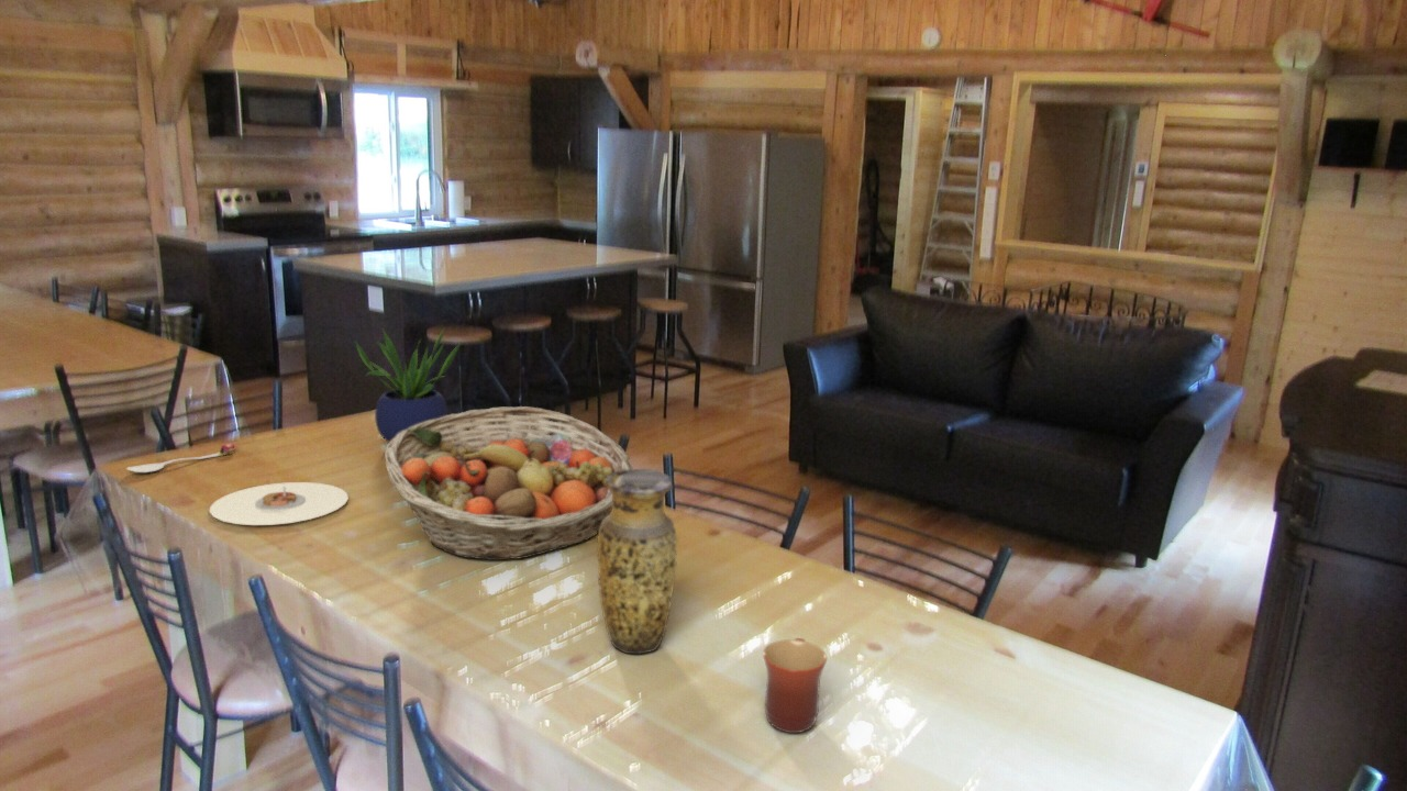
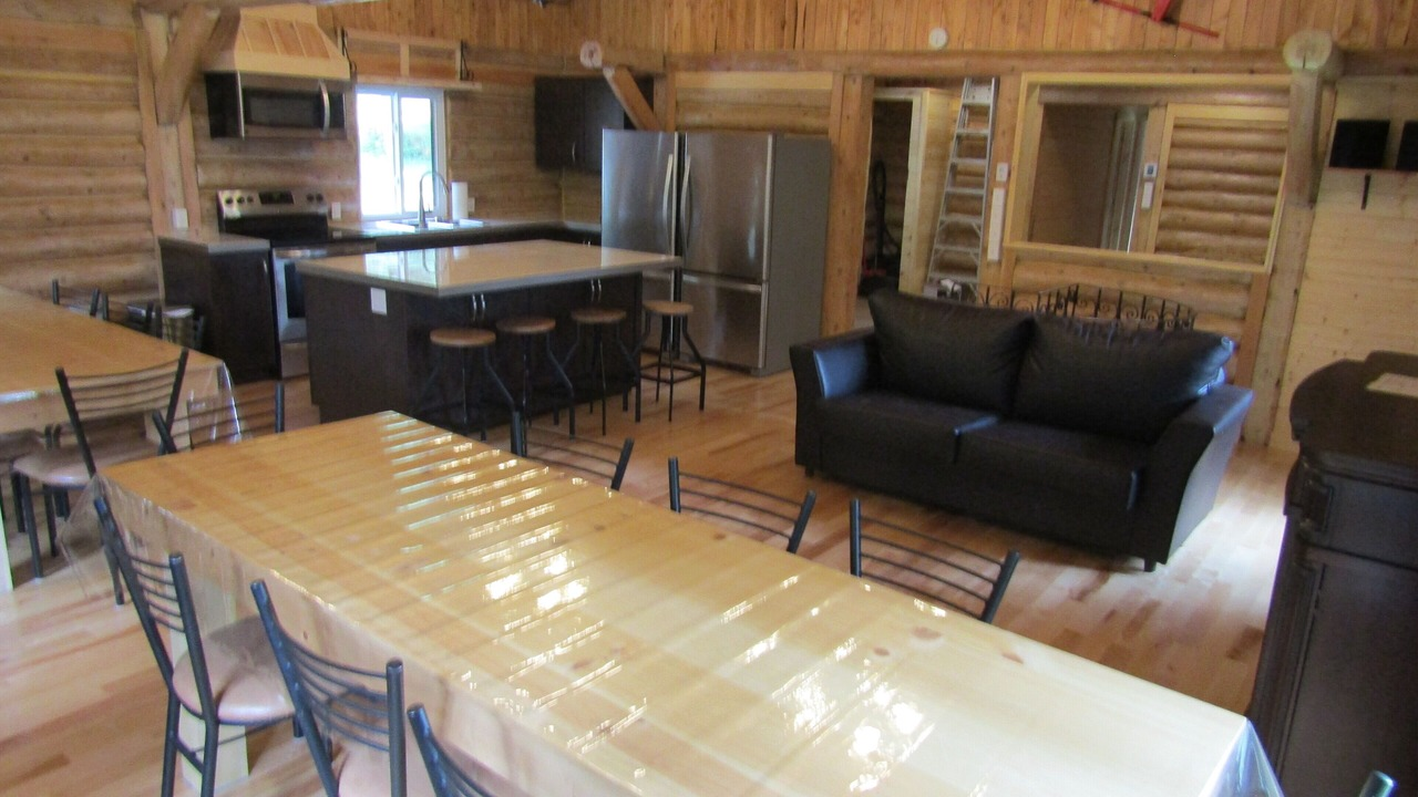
- plate [209,481,350,526]
- vase [597,468,678,656]
- fruit basket [384,405,634,561]
- mug [762,637,828,734]
- spoon [125,443,237,474]
- potted plant [354,326,463,444]
